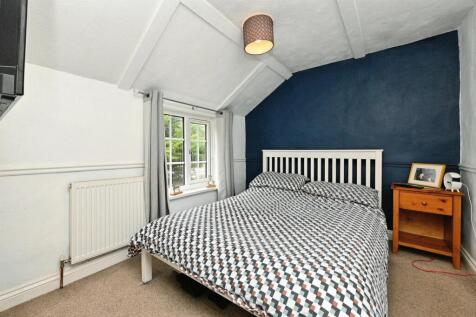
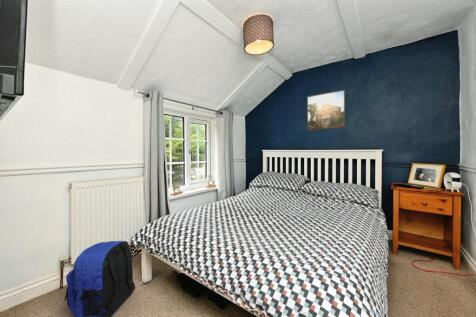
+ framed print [306,88,347,132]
+ backpack [63,240,136,317]
